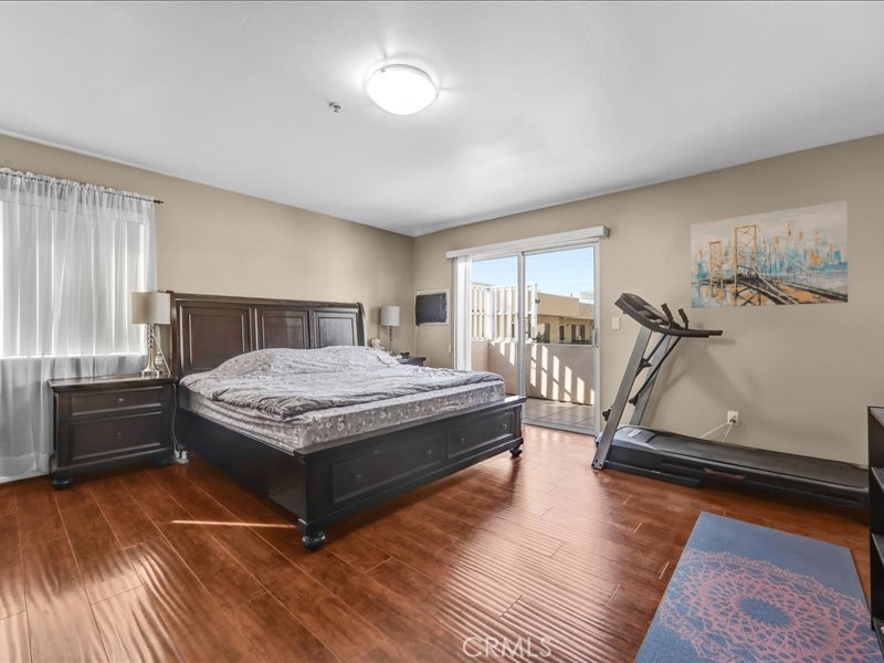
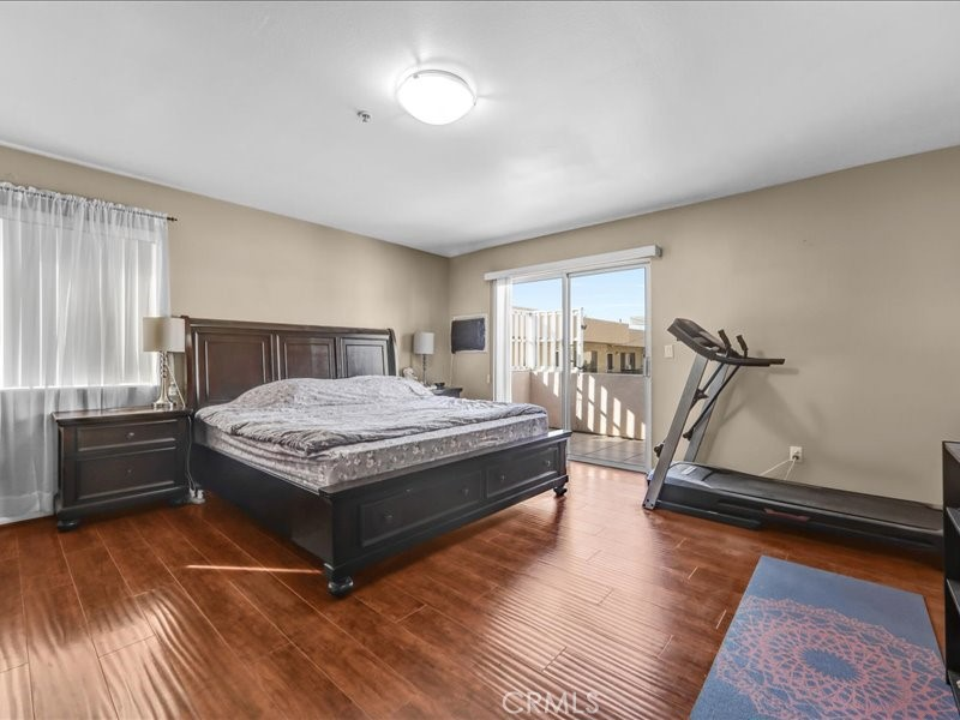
- wall art [690,199,849,309]
